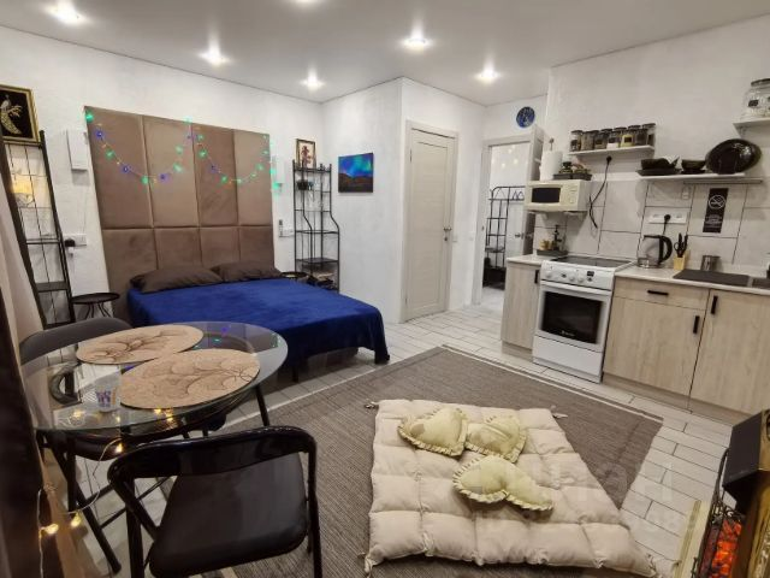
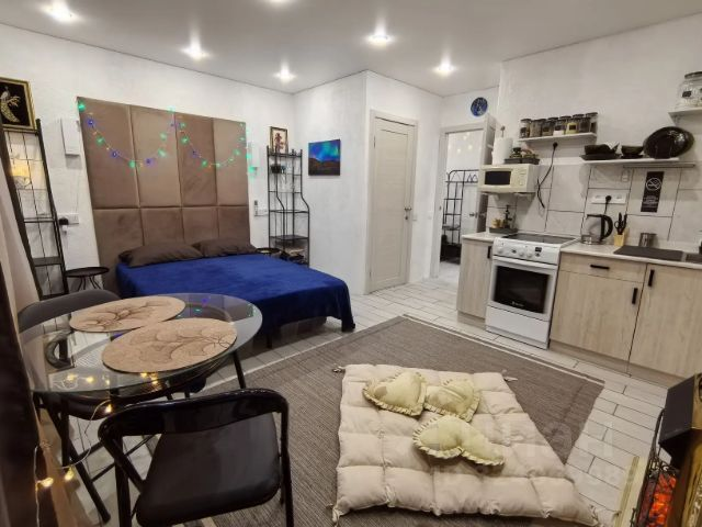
- cup [90,374,123,413]
